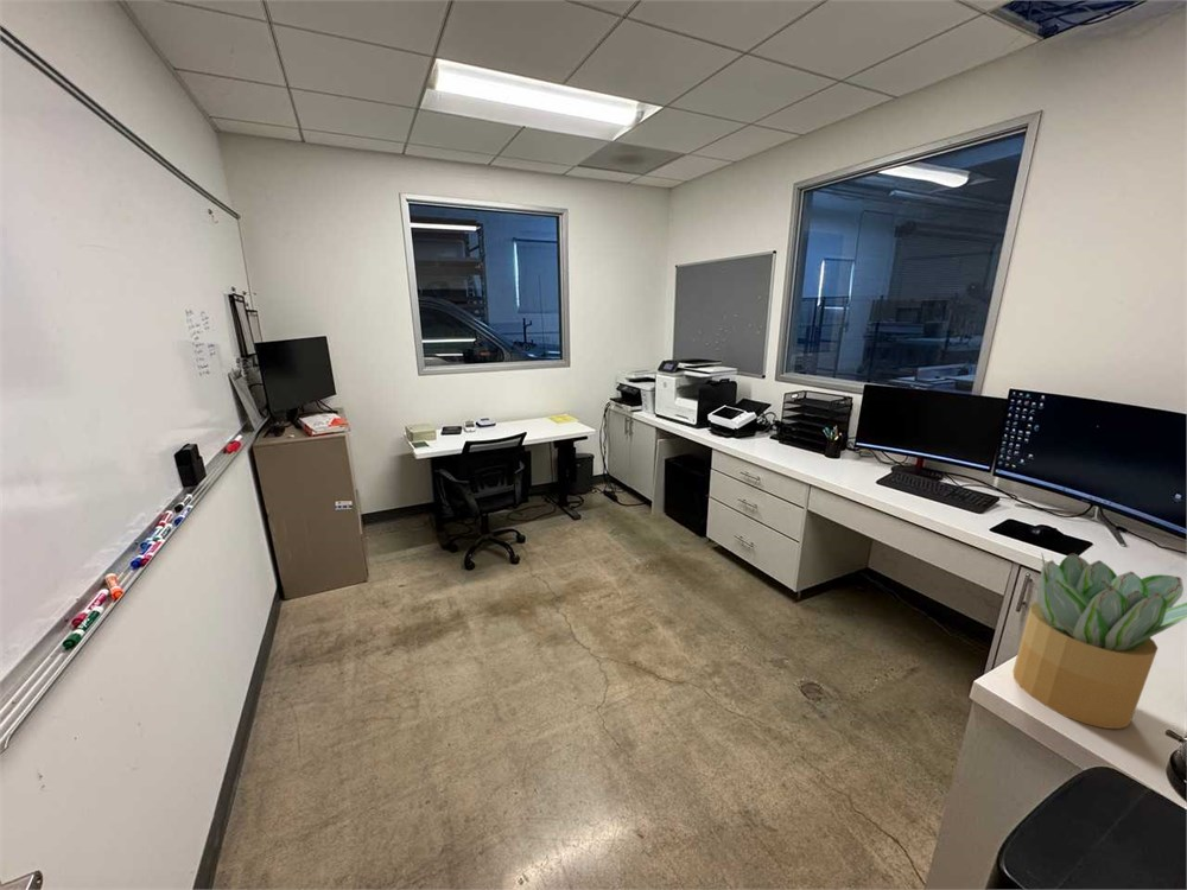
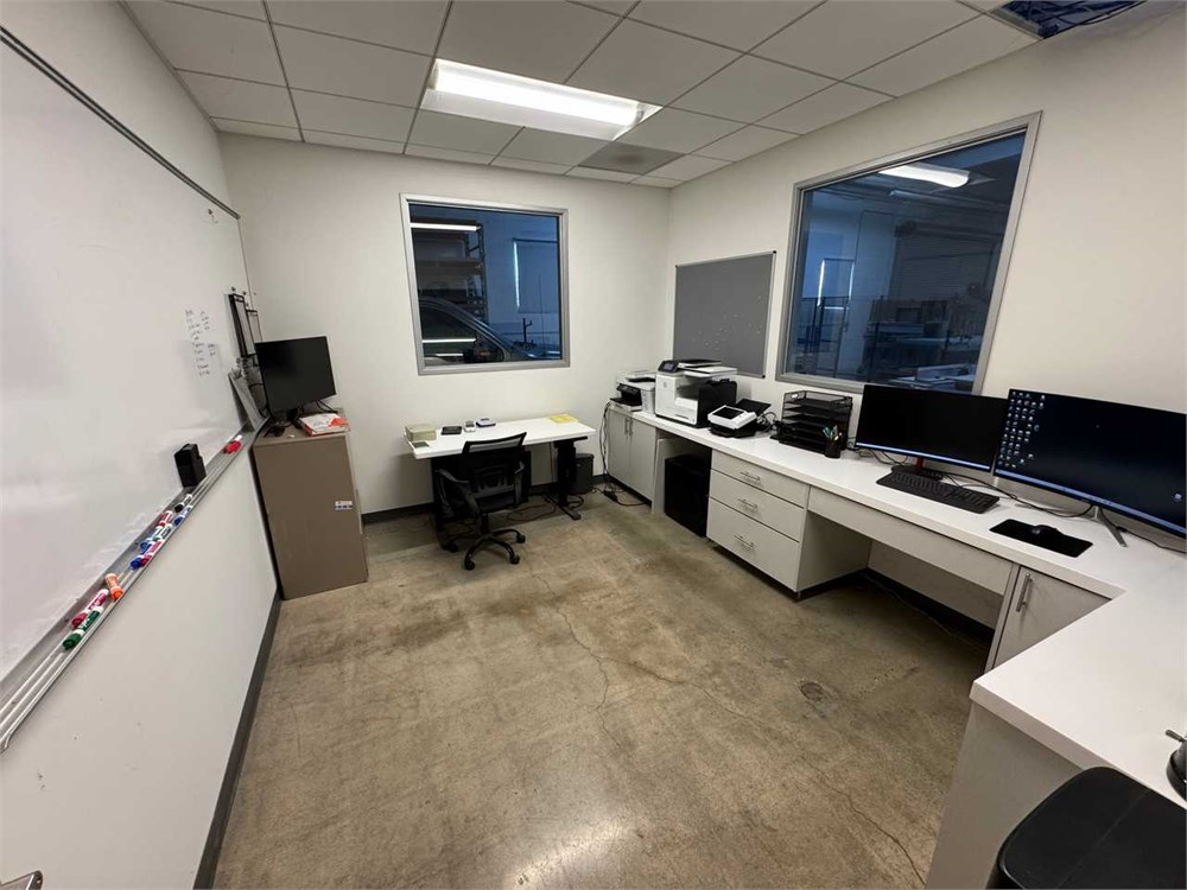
- potted plant [1011,551,1187,730]
